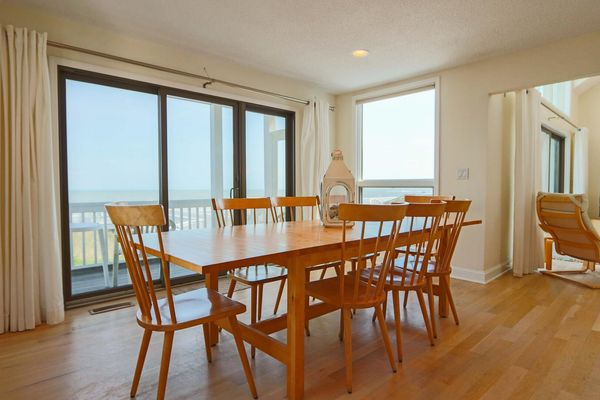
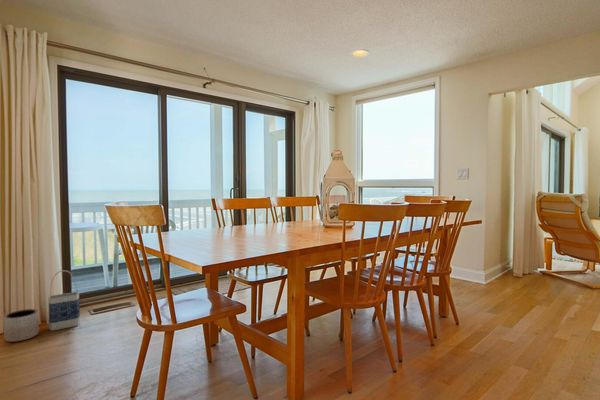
+ bag [47,269,81,332]
+ planter [3,308,40,343]
